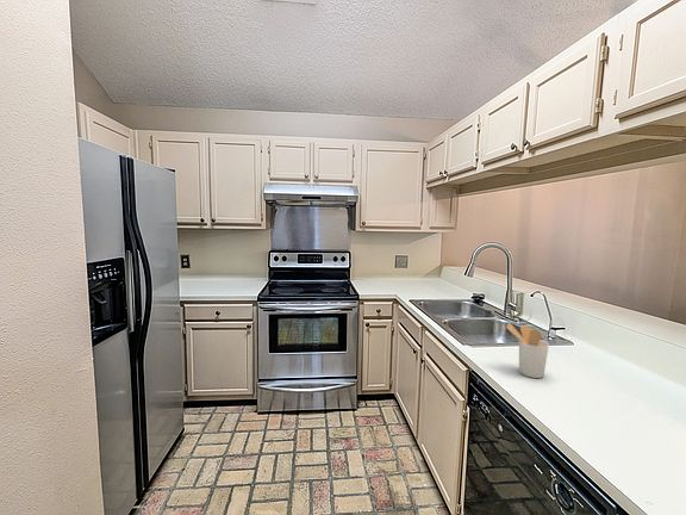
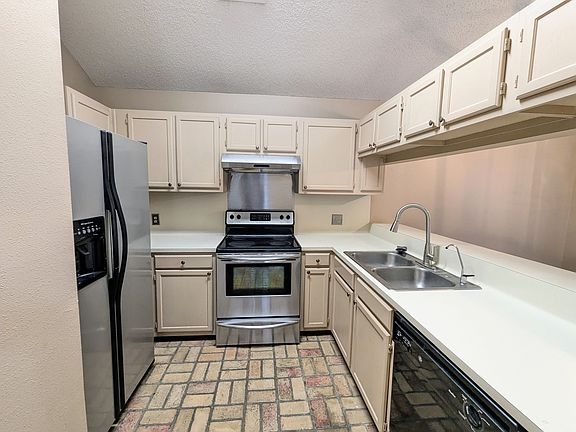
- utensil holder [505,322,550,379]
